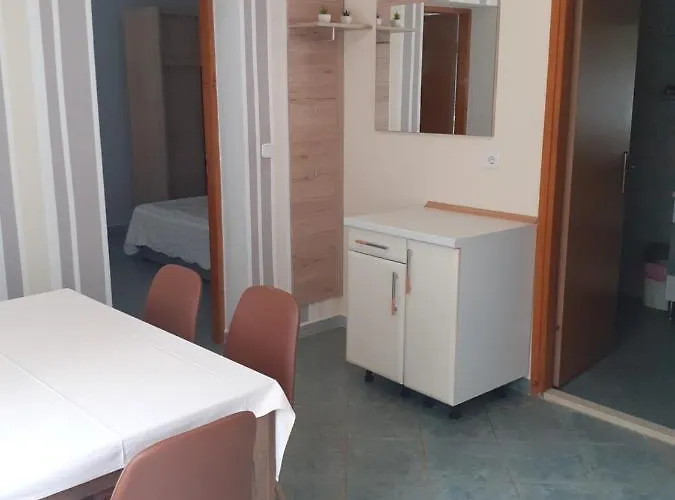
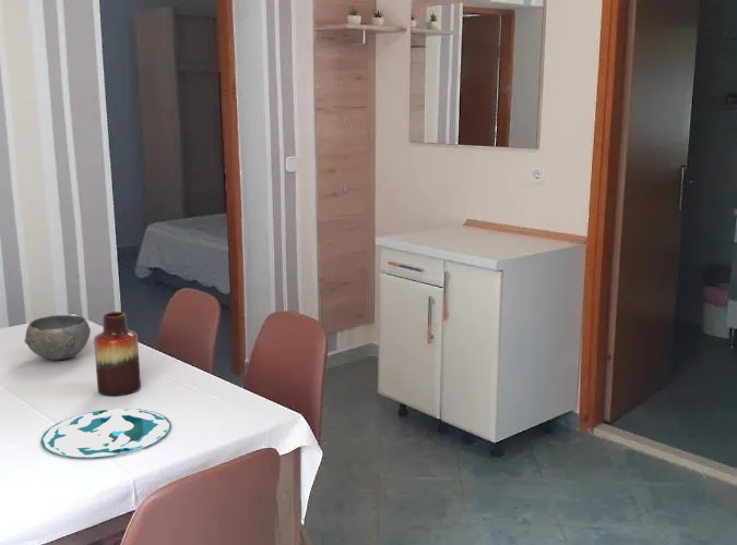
+ bowl [24,314,92,361]
+ vase [93,311,142,397]
+ plate [40,408,171,459]
